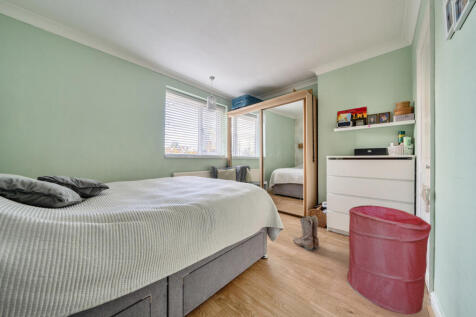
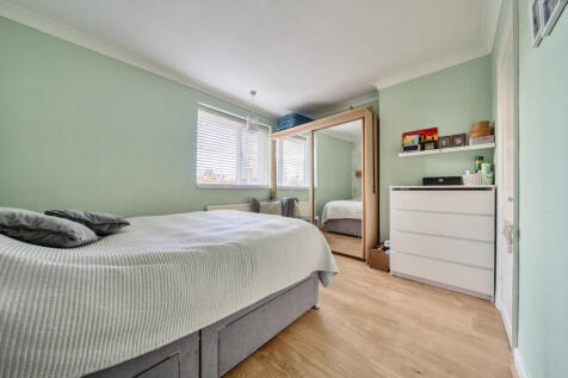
- boots [293,214,320,252]
- laundry hamper [346,204,432,315]
